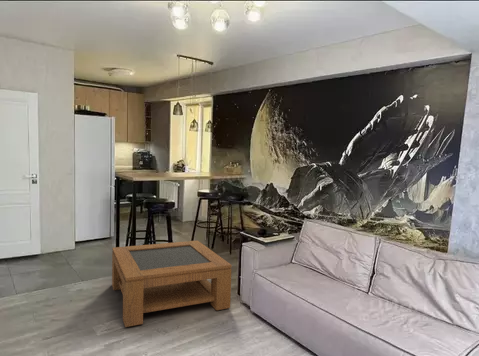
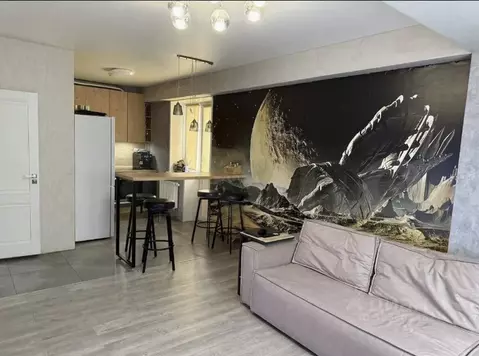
- coffee table [111,240,233,328]
